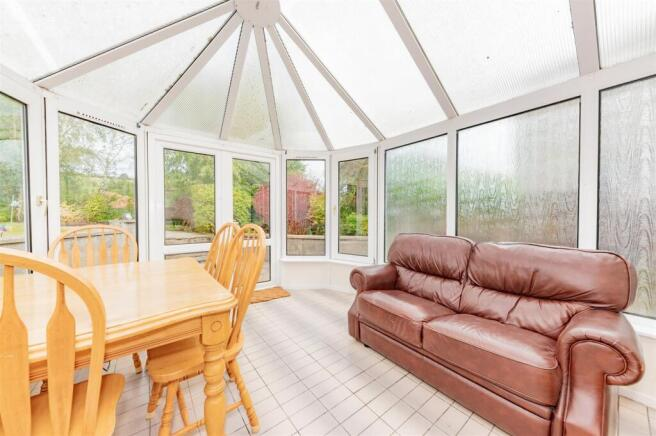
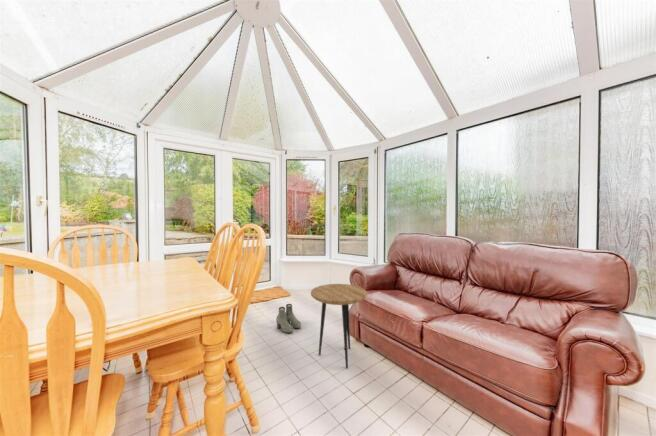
+ side table [310,283,368,369]
+ boots [275,303,302,334]
